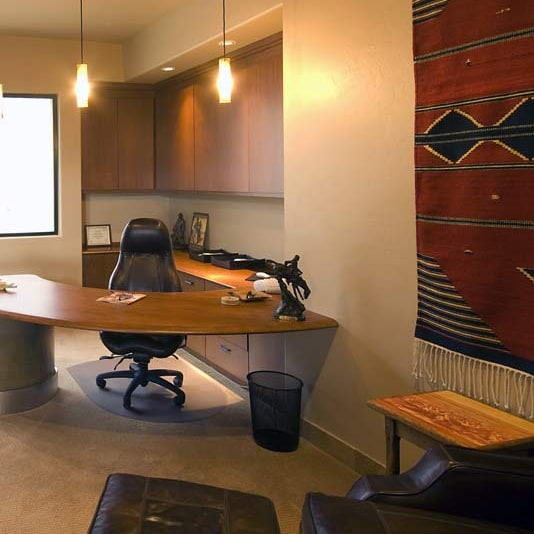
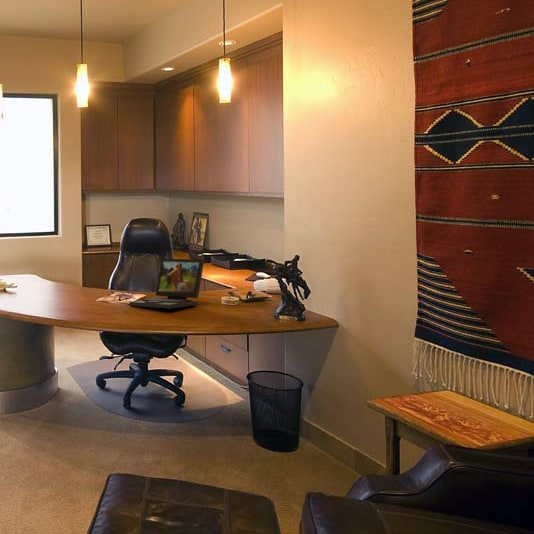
+ laptop [129,258,205,310]
